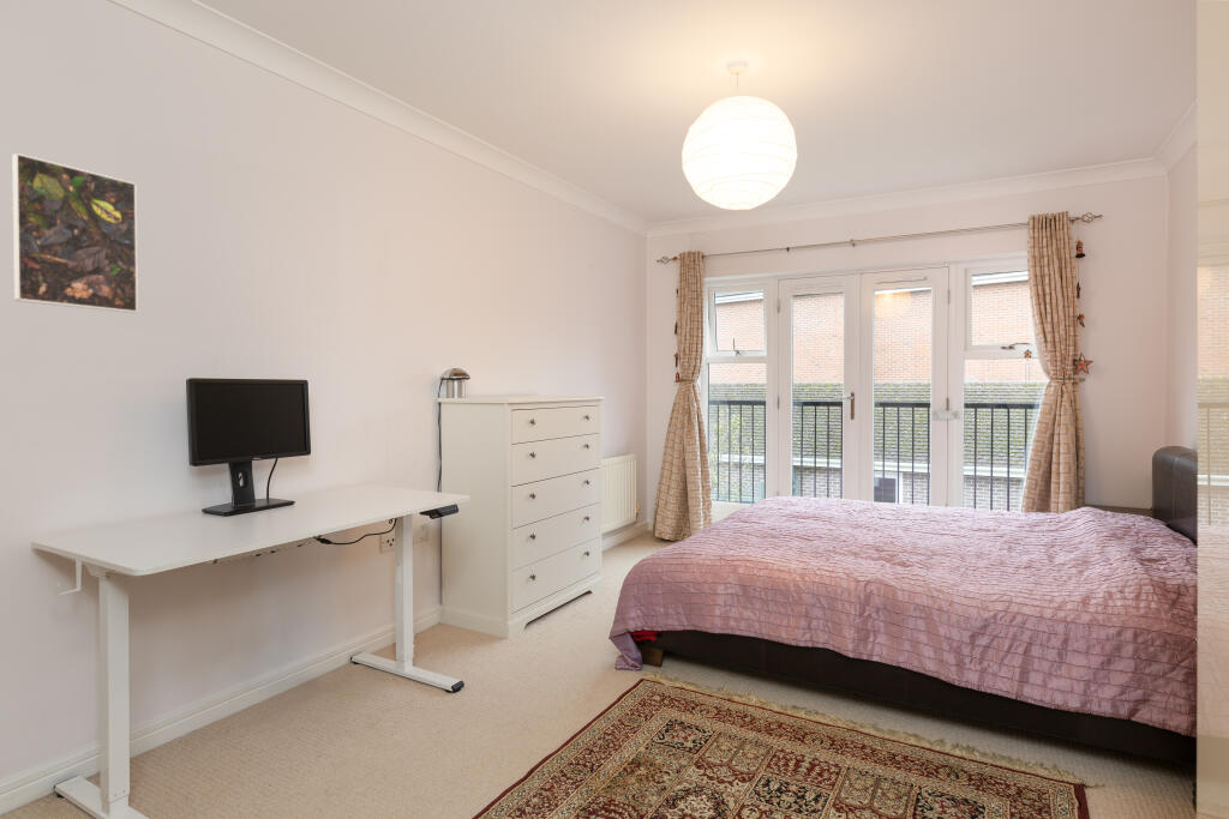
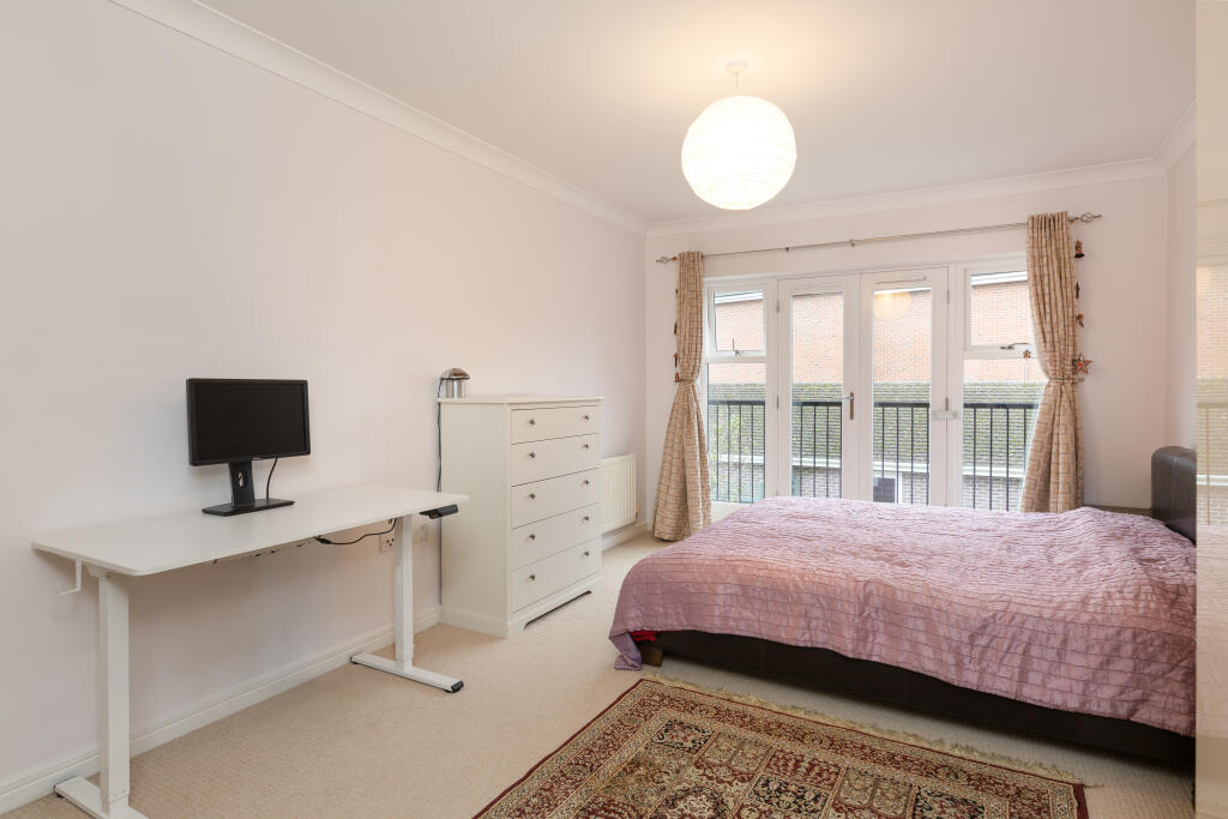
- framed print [11,151,139,314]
